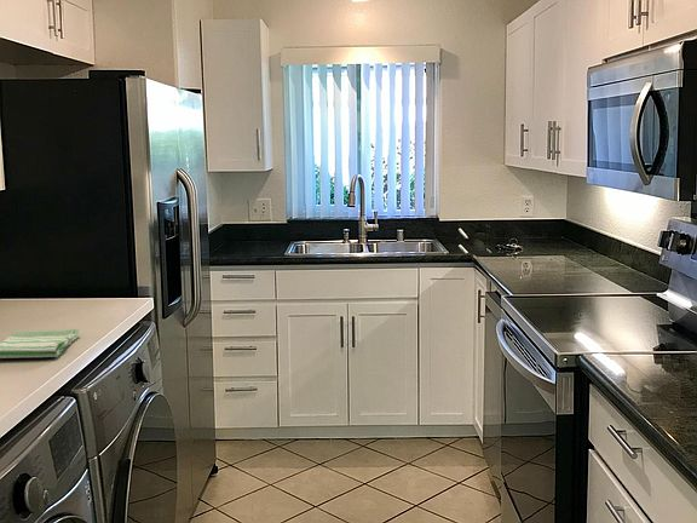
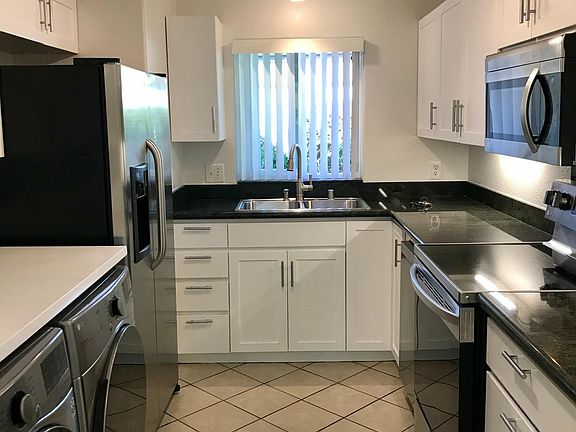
- dish towel [0,328,81,360]
